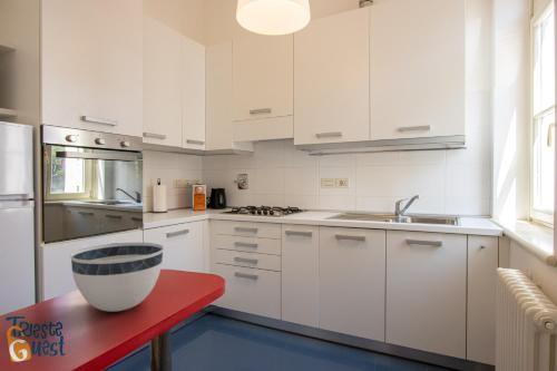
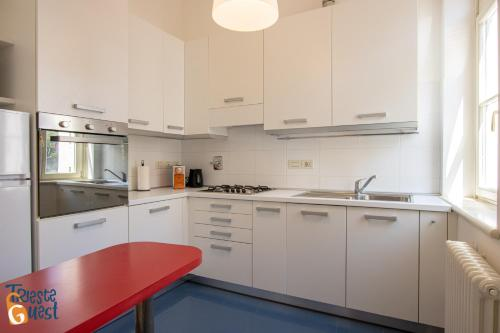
- bowl [69,242,165,313]
